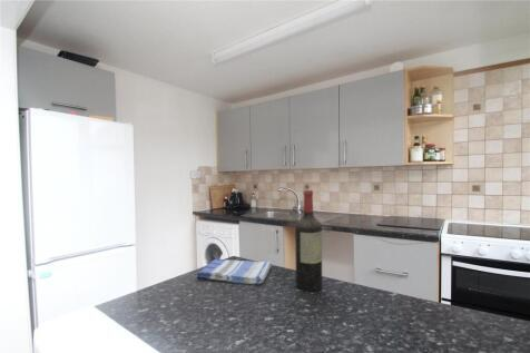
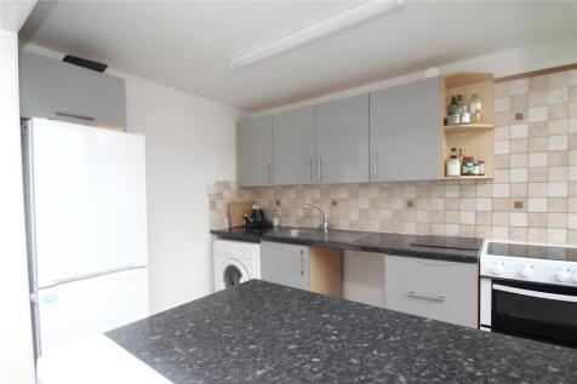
- wine bottle [294,189,323,292]
- dish towel [196,258,273,285]
